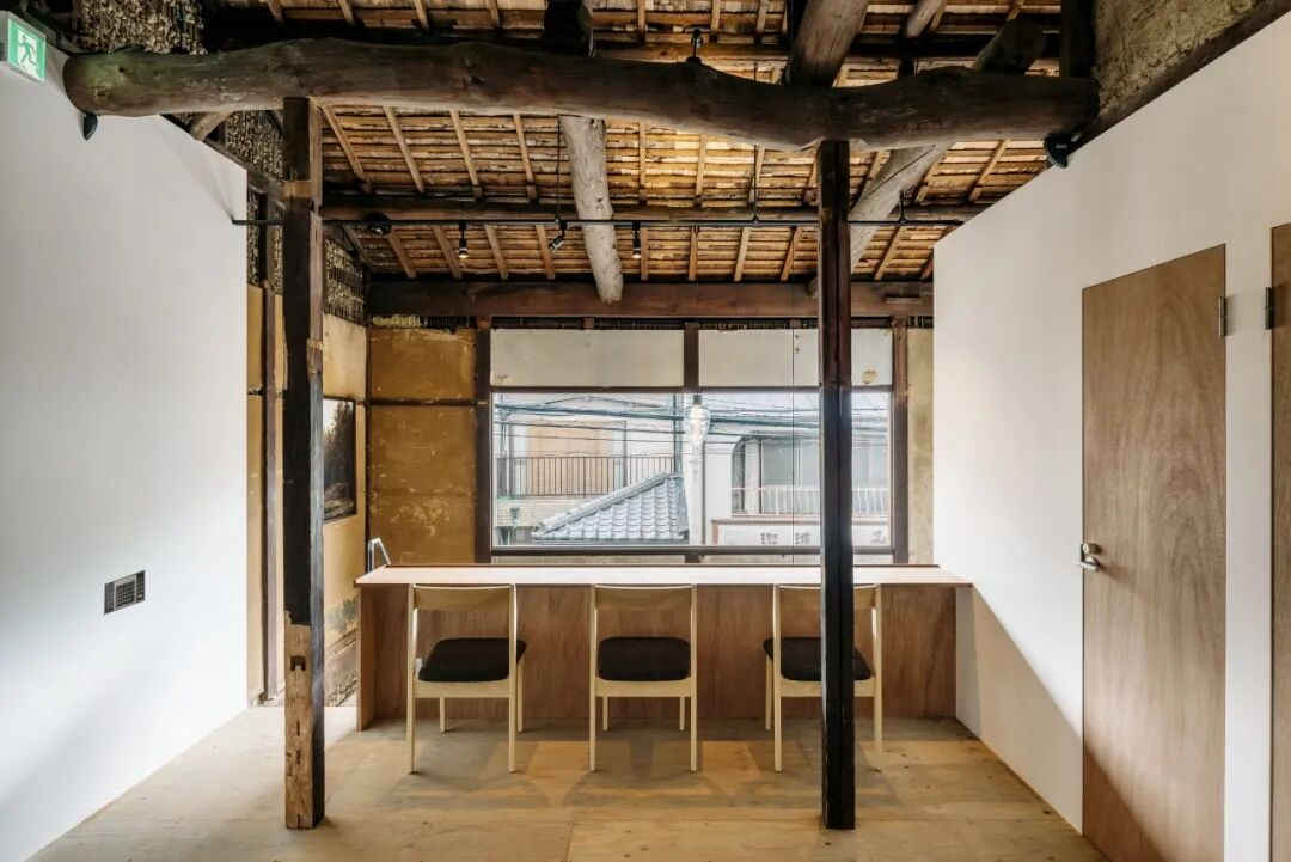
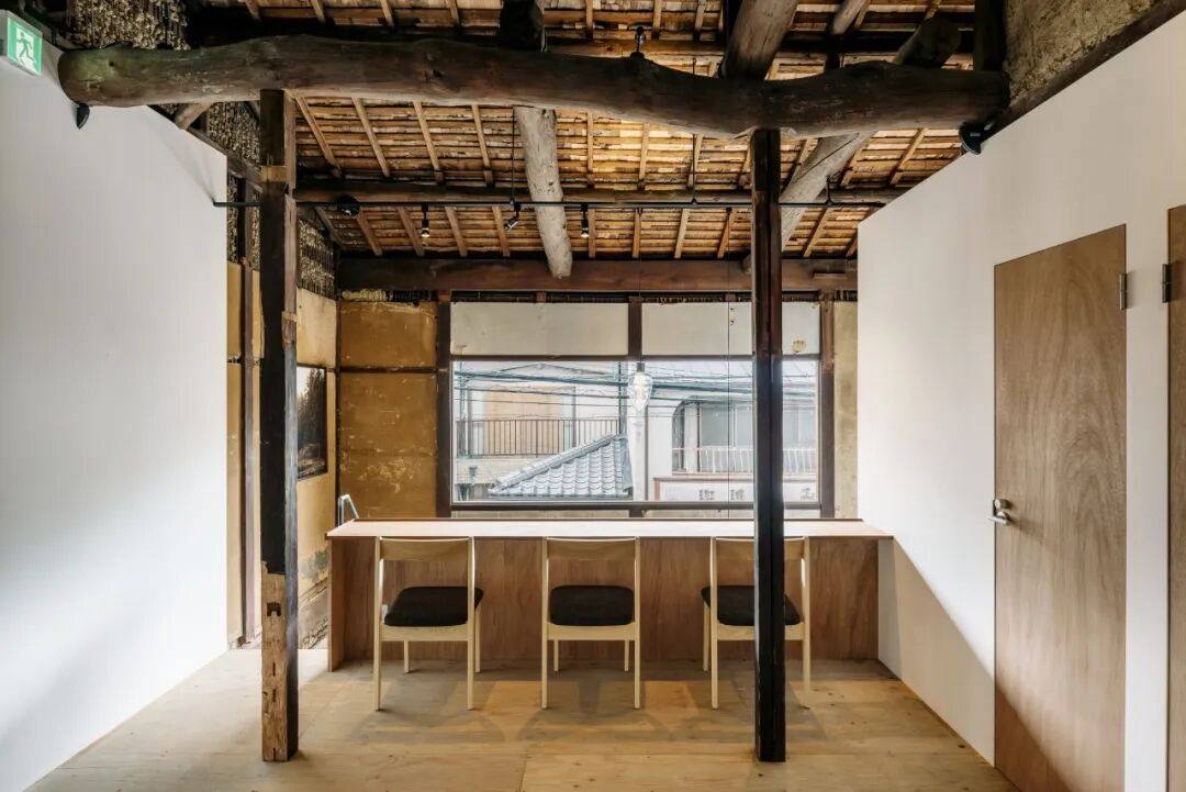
- calendar [103,569,146,616]
